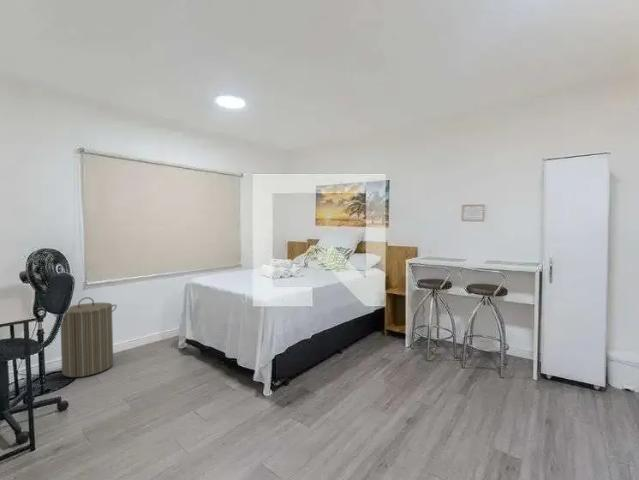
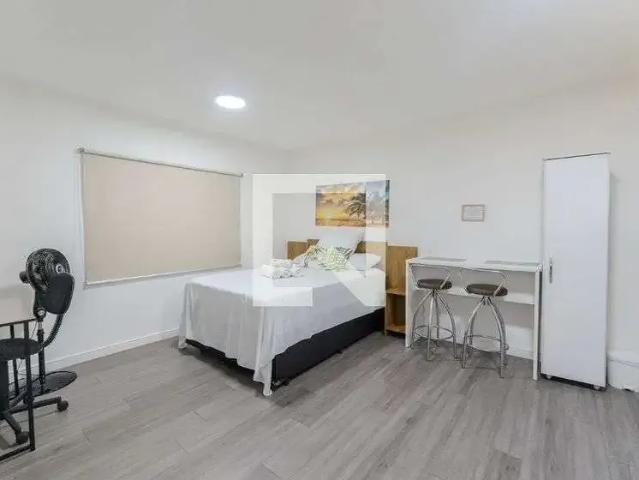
- laundry hamper [53,296,118,378]
